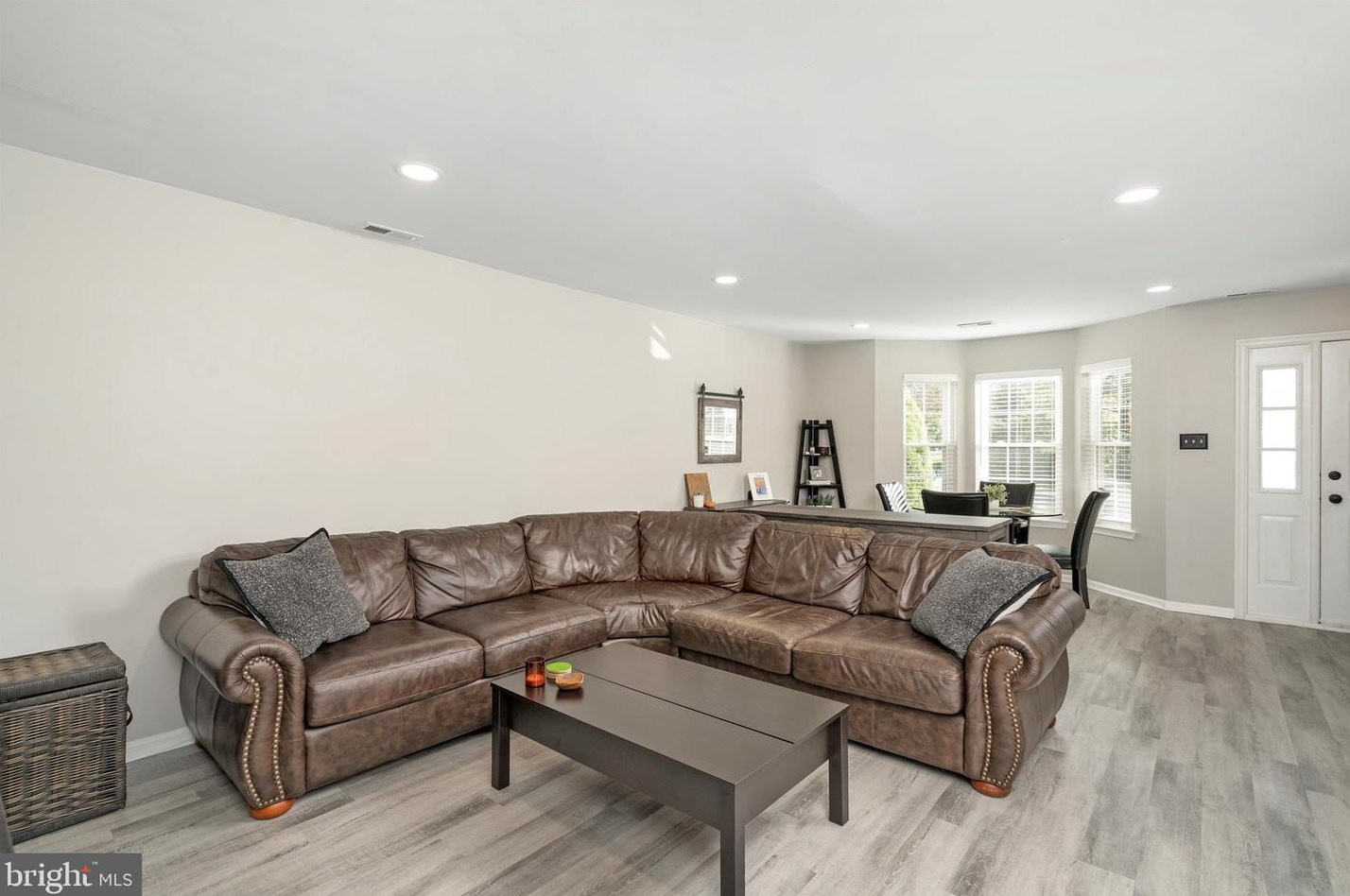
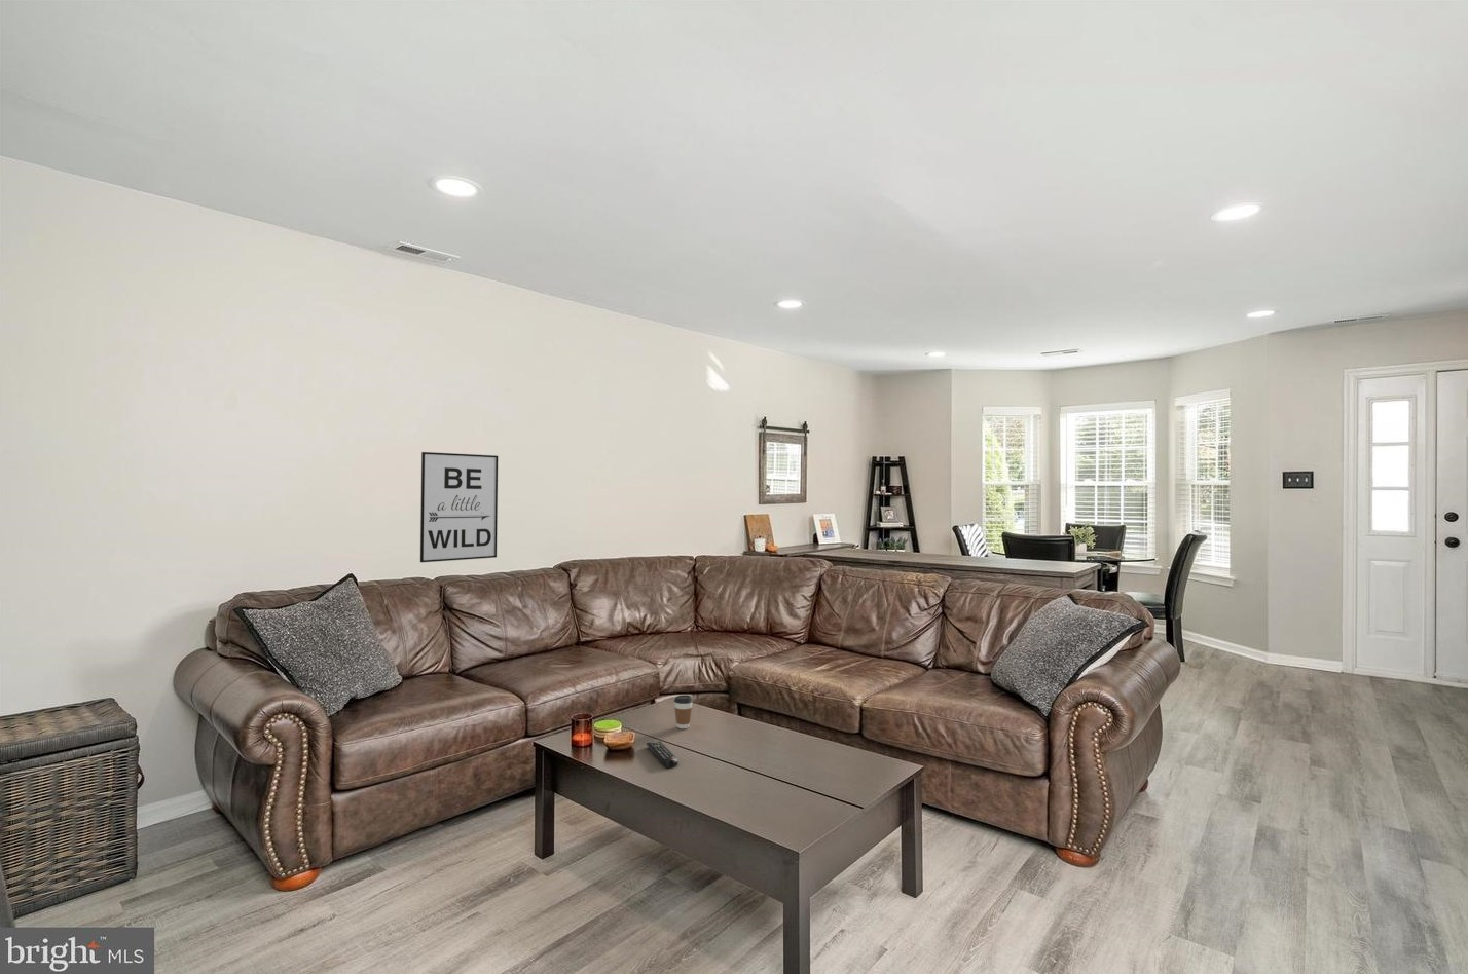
+ remote control [646,740,680,769]
+ coffee cup [673,695,694,729]
+ wall art [420,451,499,563]
